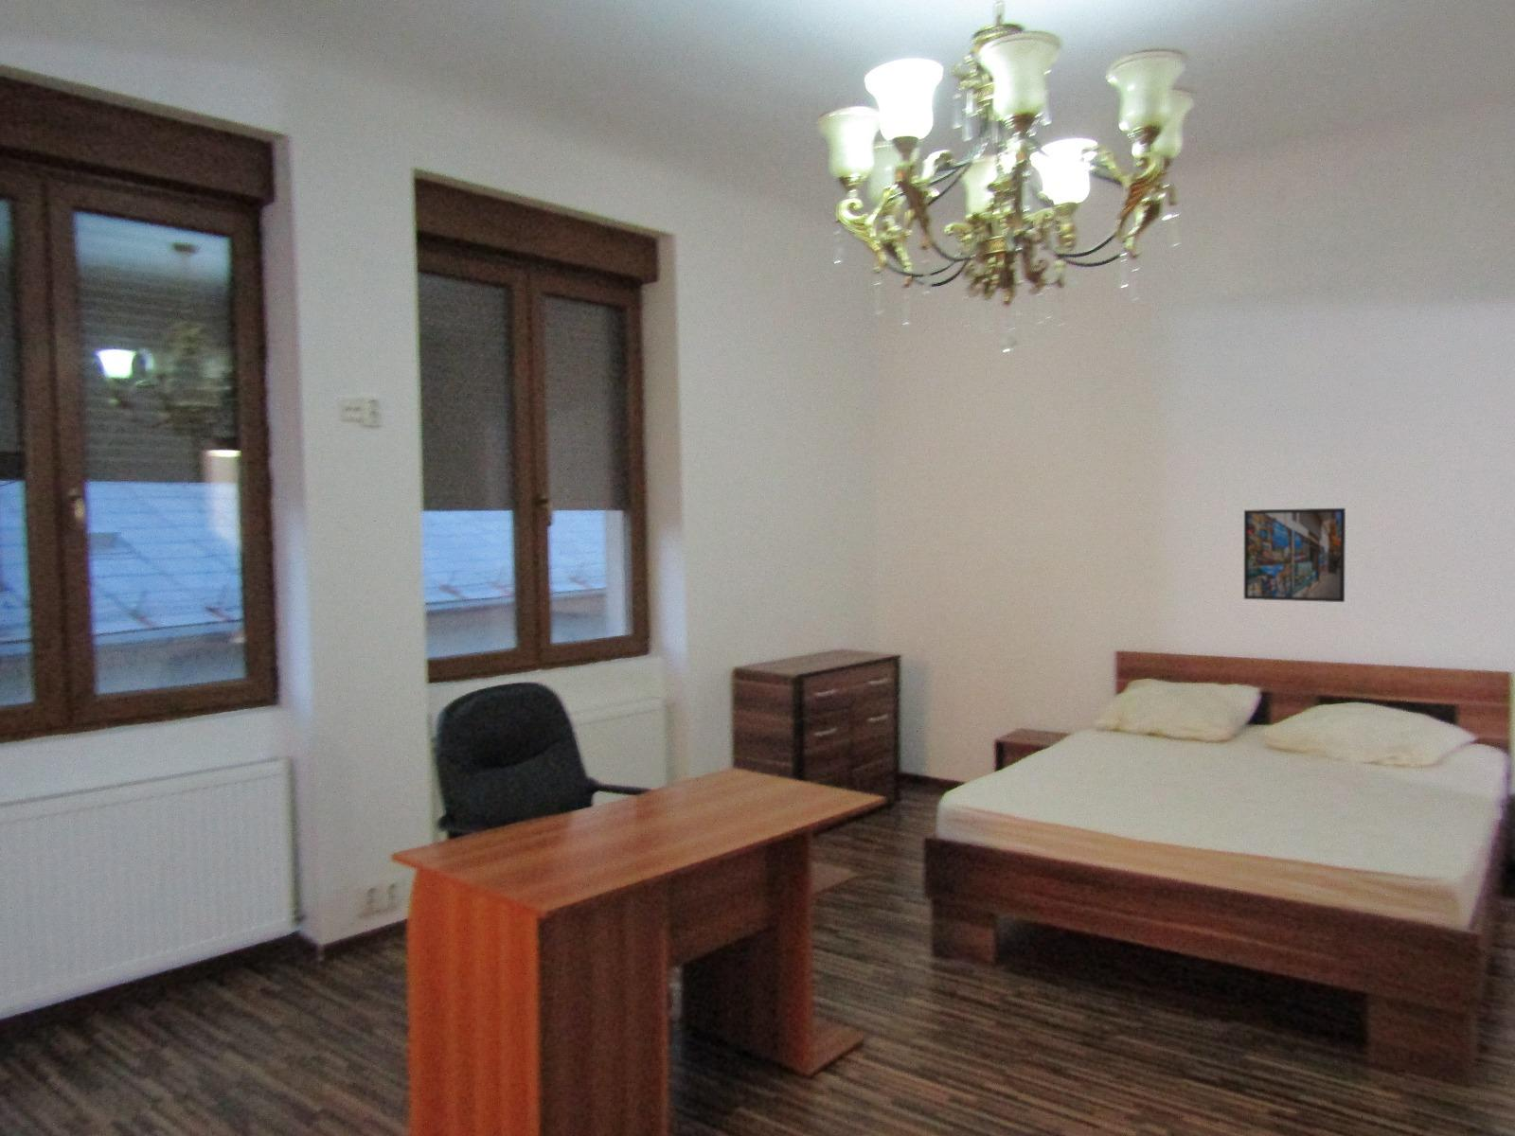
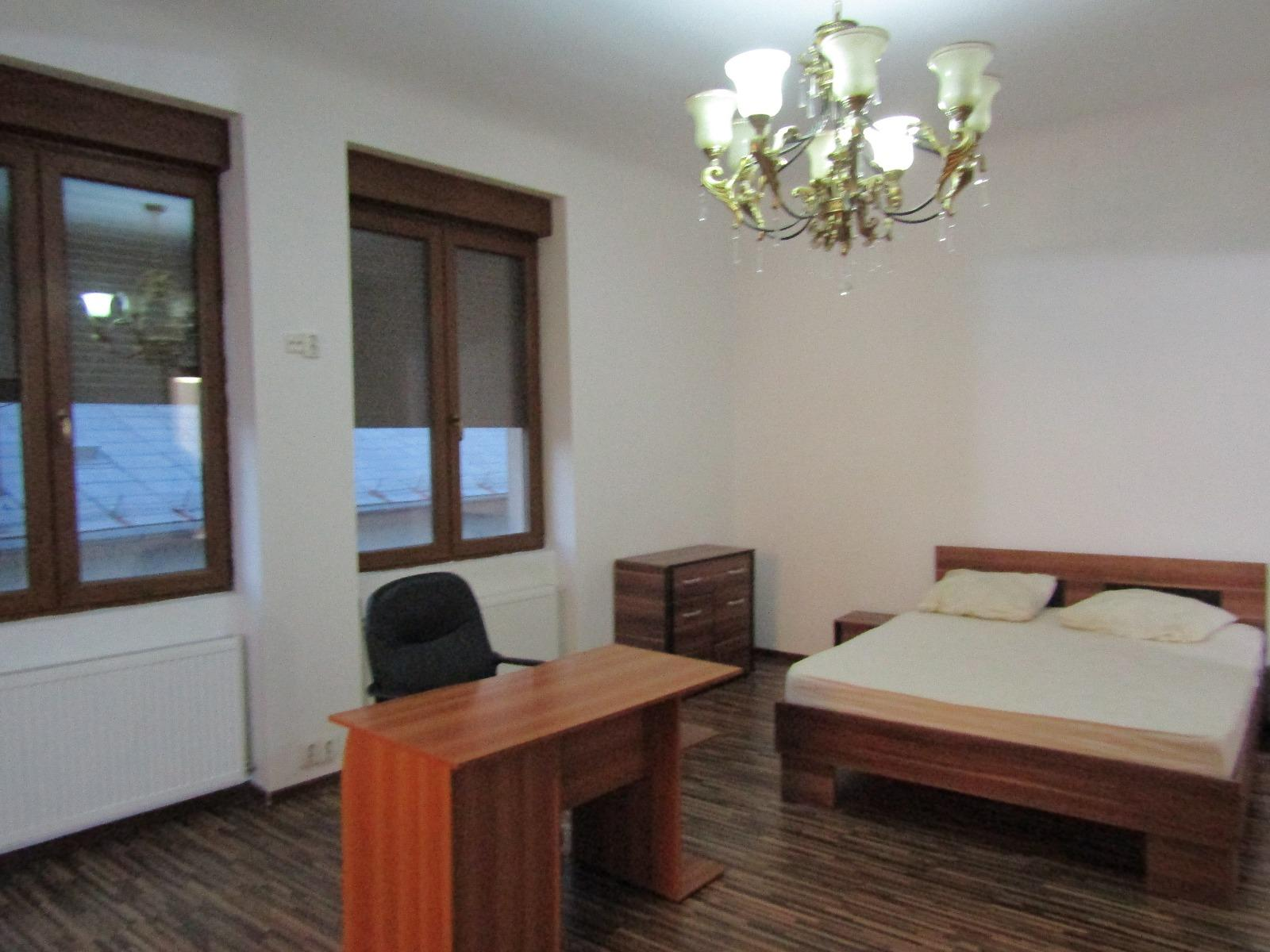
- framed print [1243,507,1347,603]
